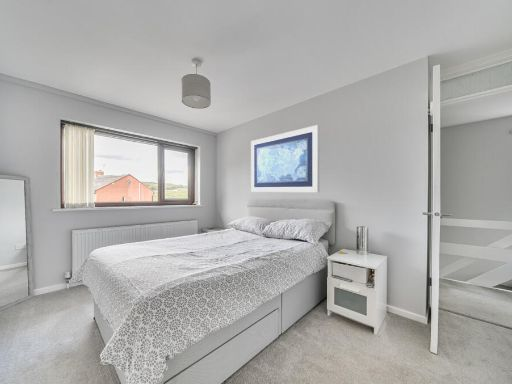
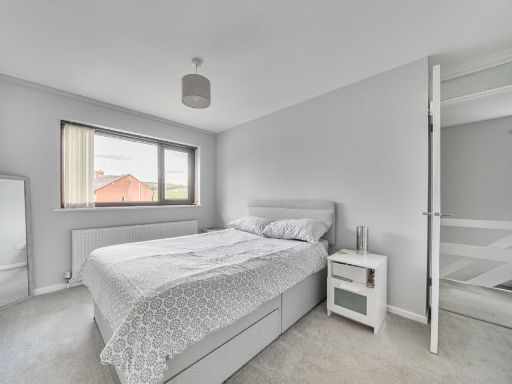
- wall art [250,124,320,193]
